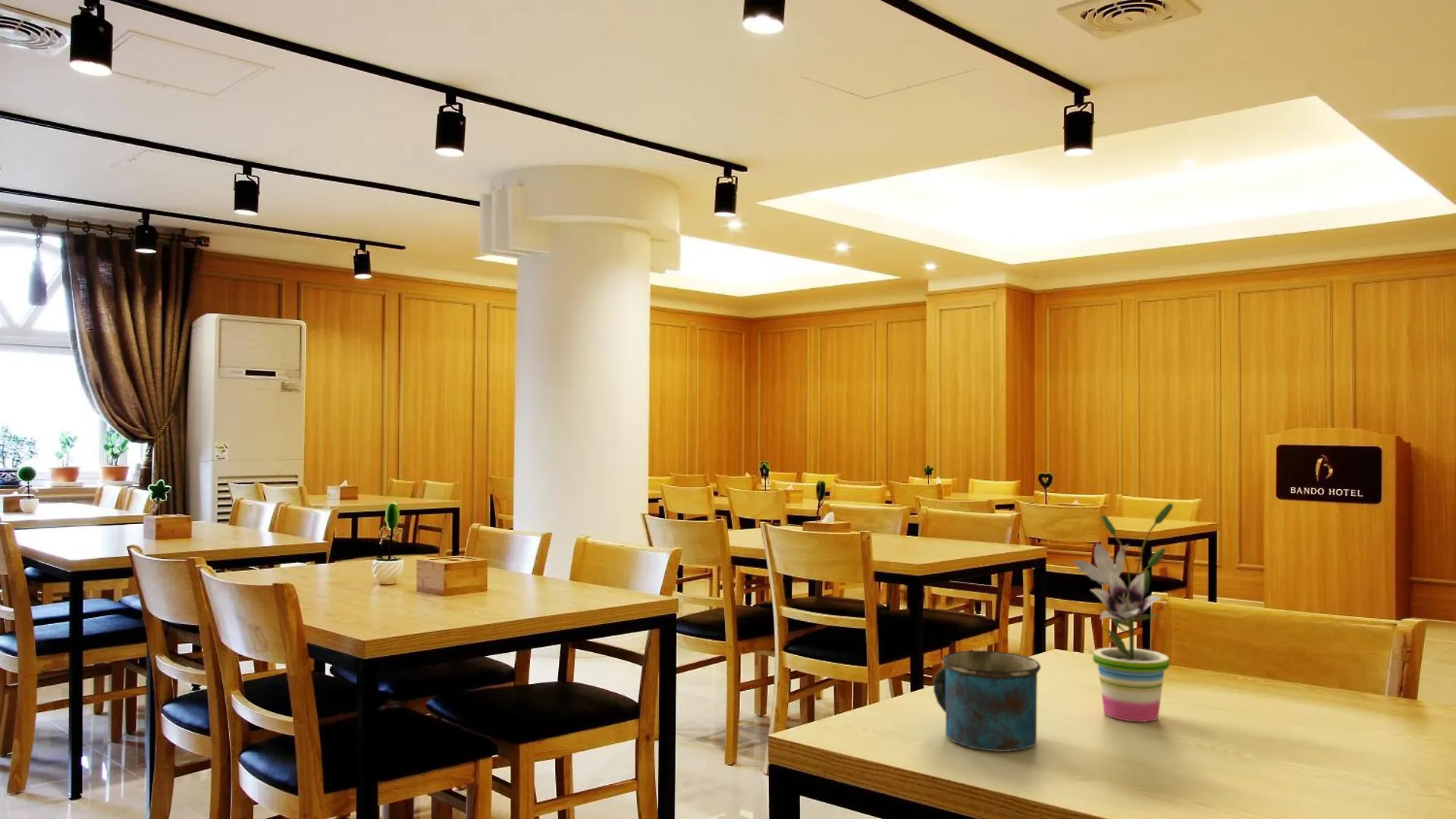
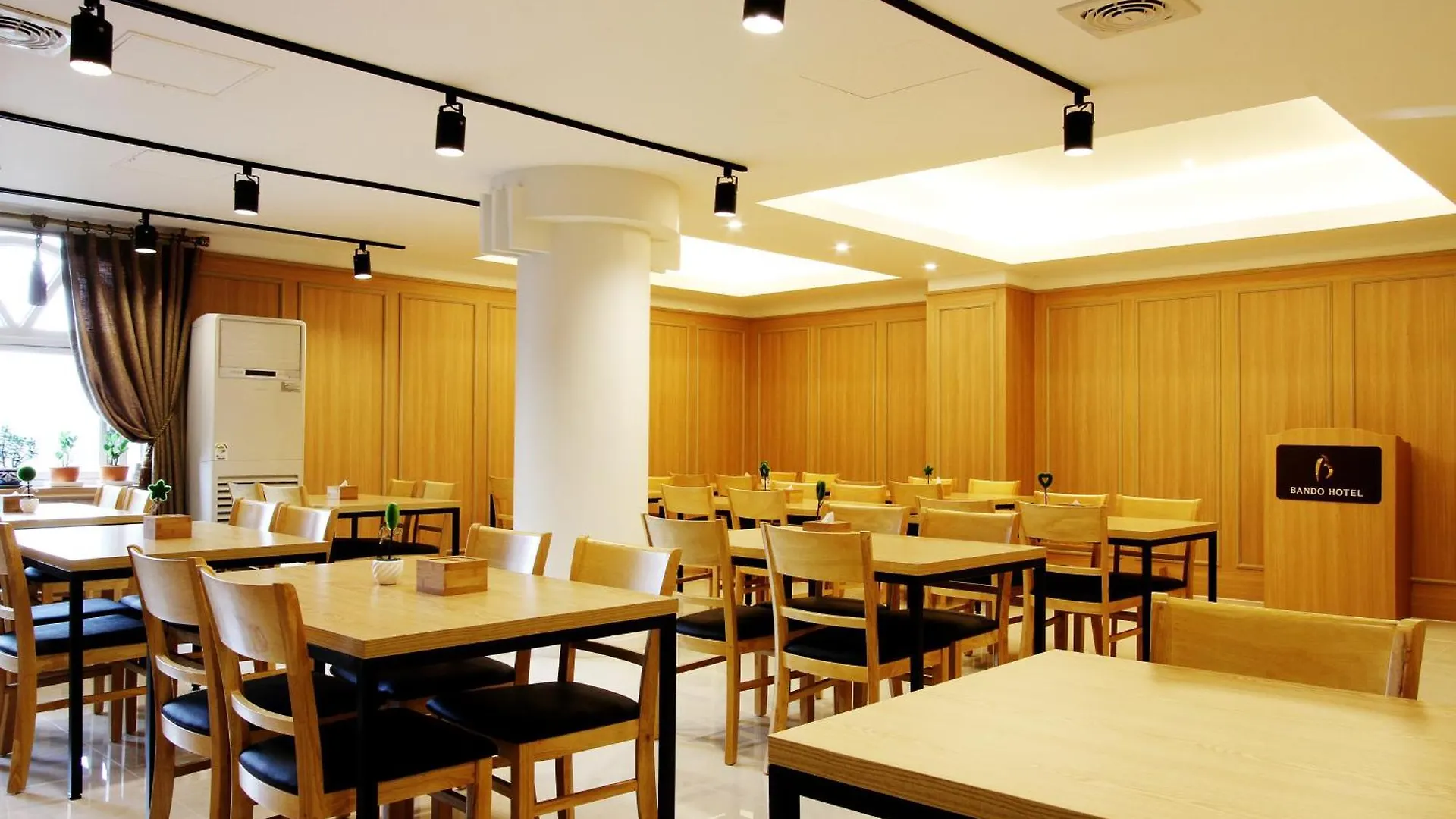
- mug [933,650,1042,752]
- potted plant [1071,503,1174,723]
